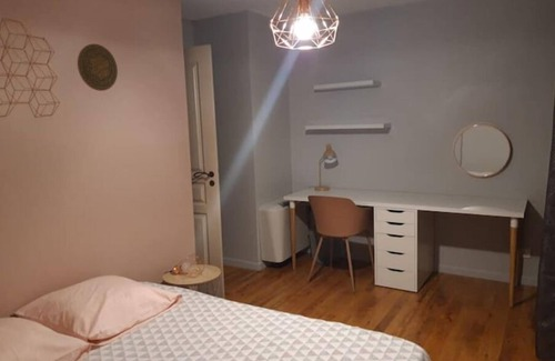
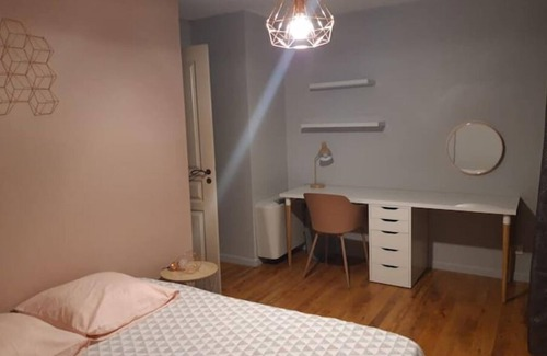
- decorative plate [77,42,119,92]
